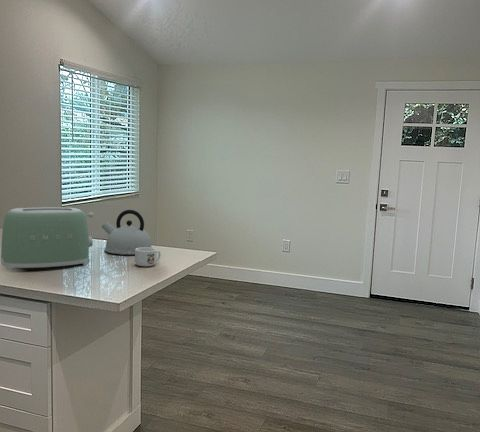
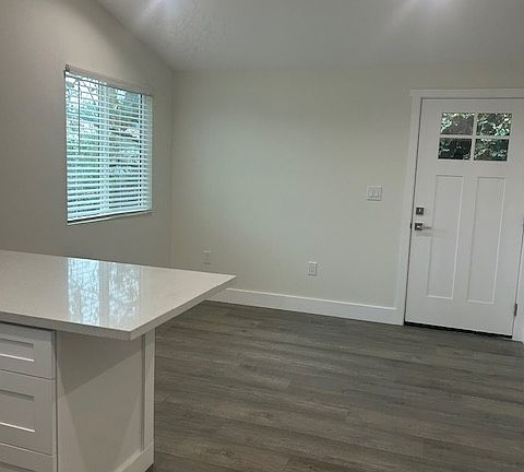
- toaster [0,206,95,271]
- kettle [101,209,152,256]
- mug [134,247,162,267]
